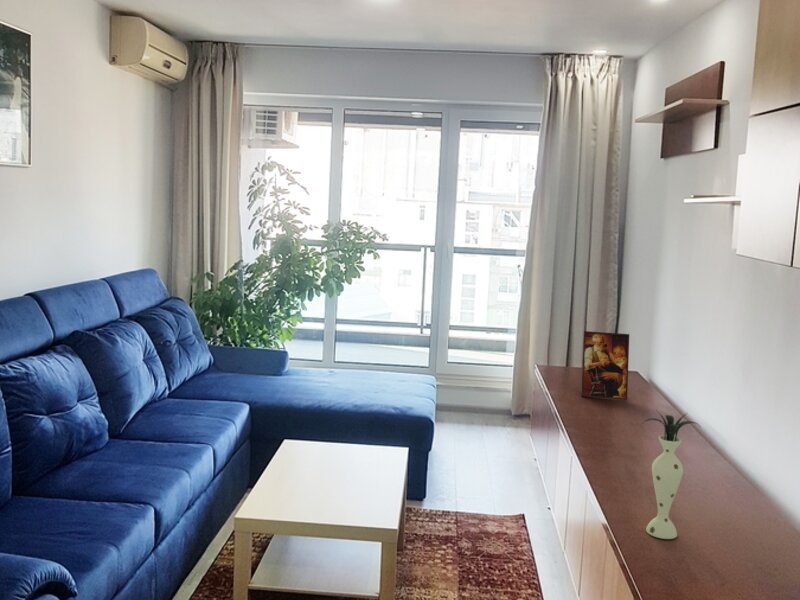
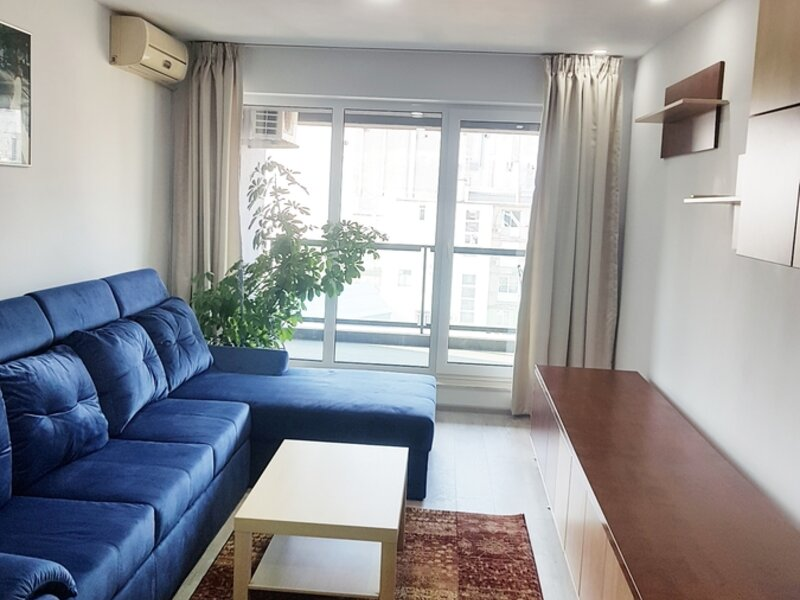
- picture frame [579,330,630,401]
- vase [640,409,702,540]
